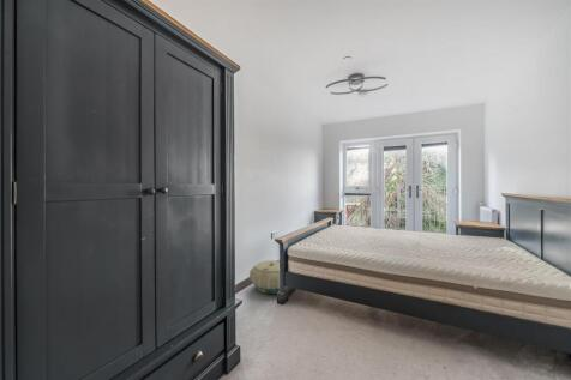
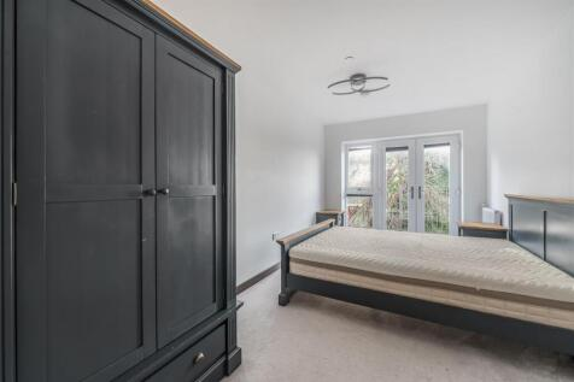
- basket [248,259,281,295]
